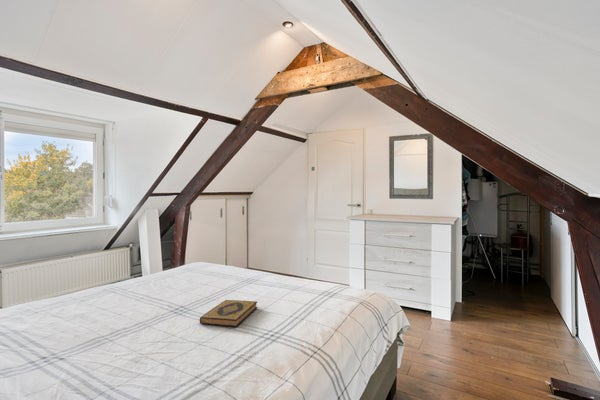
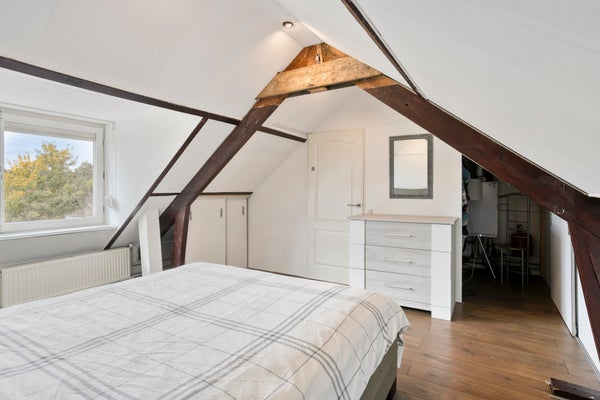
- hardback book [199,299,258,328]
